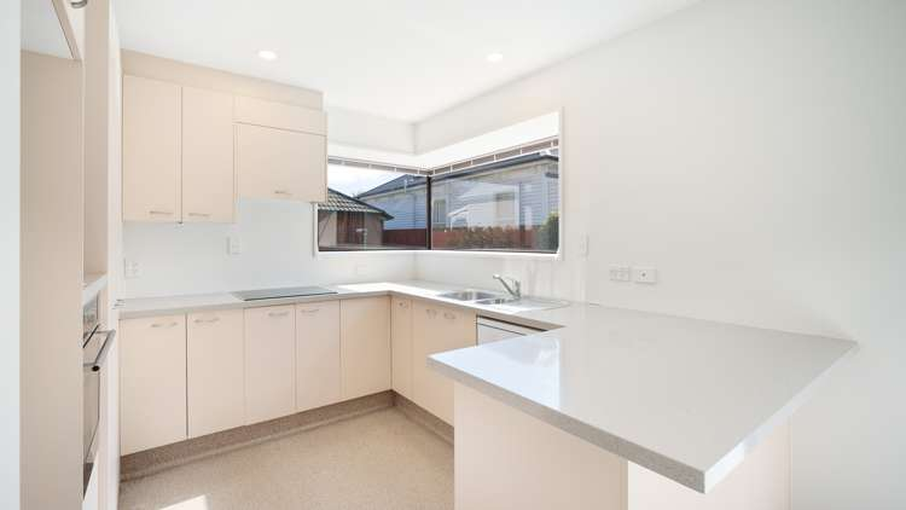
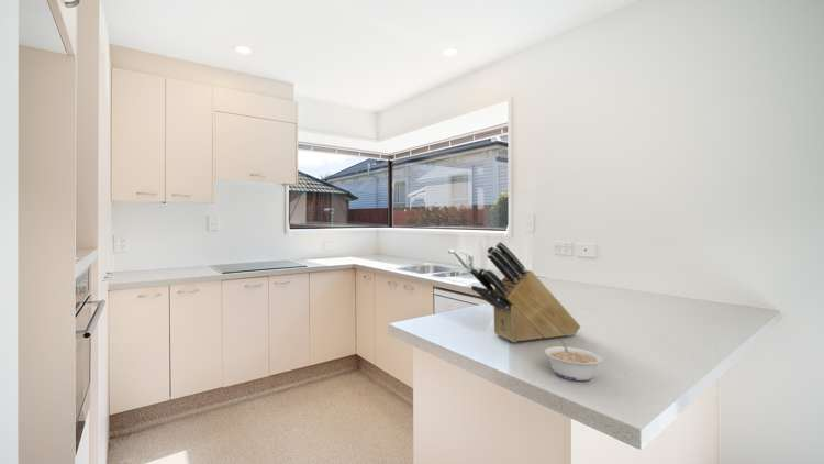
+ knife block [469,241,581,343]
+ legume [544,339,603,382]
